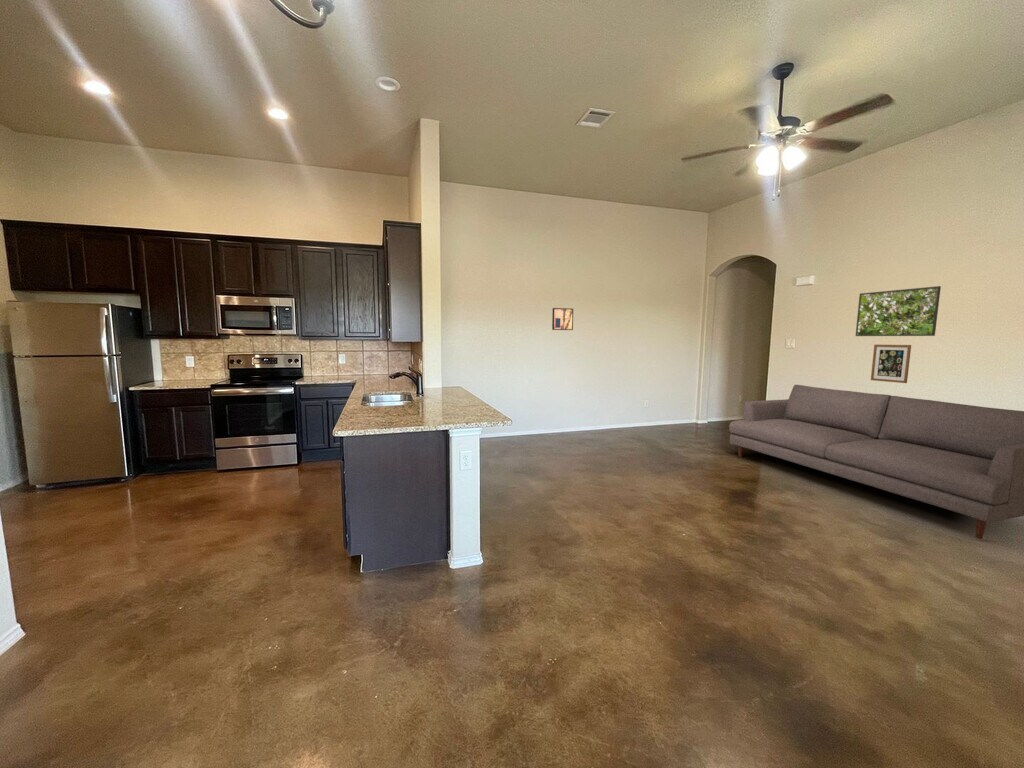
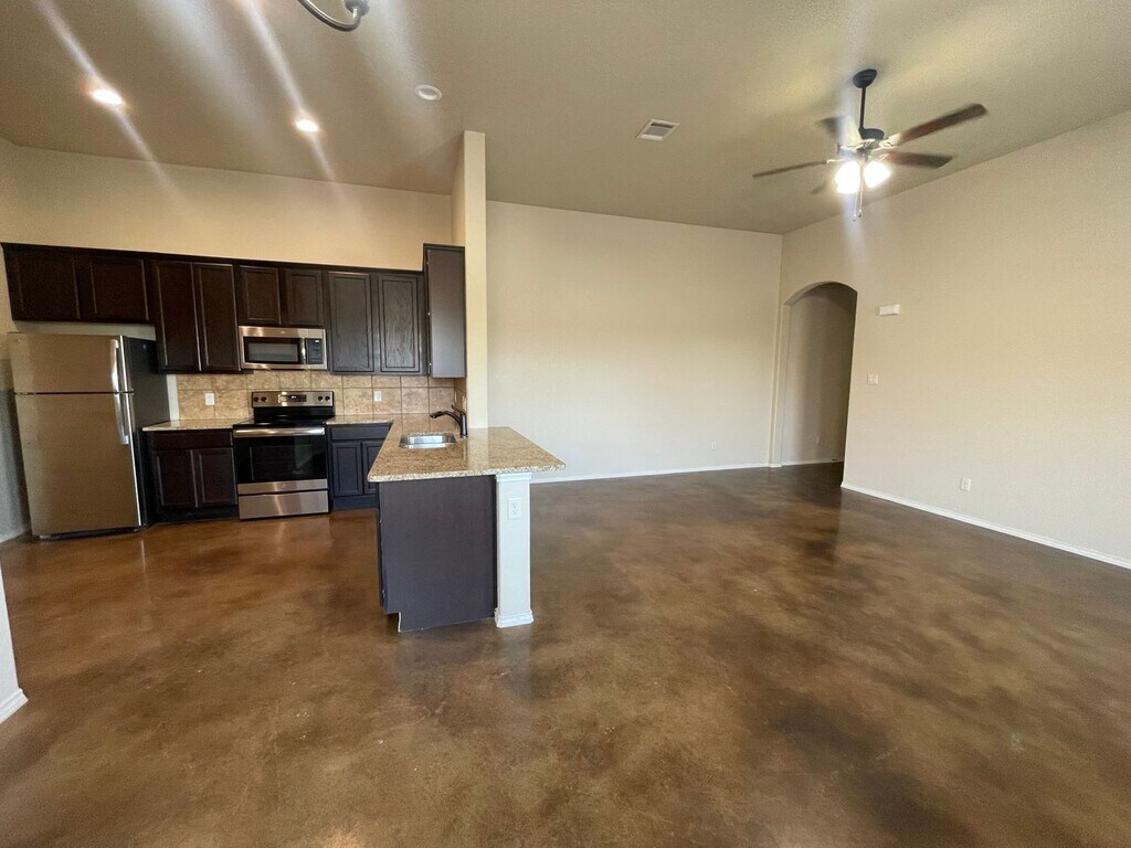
- wall art [551,307,574,331]
- wall art [870,344,912,384]
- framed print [855,285,942,337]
- sofa [728,384,1024,540]
